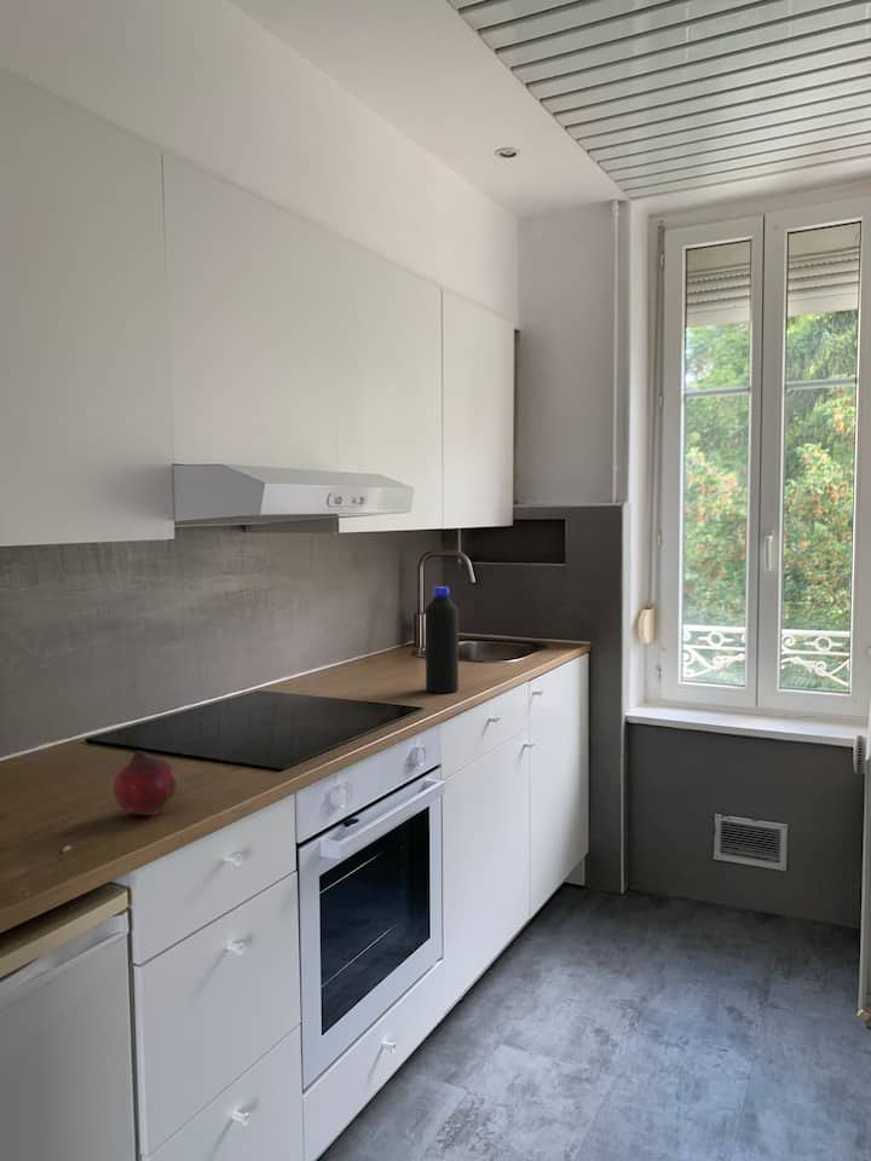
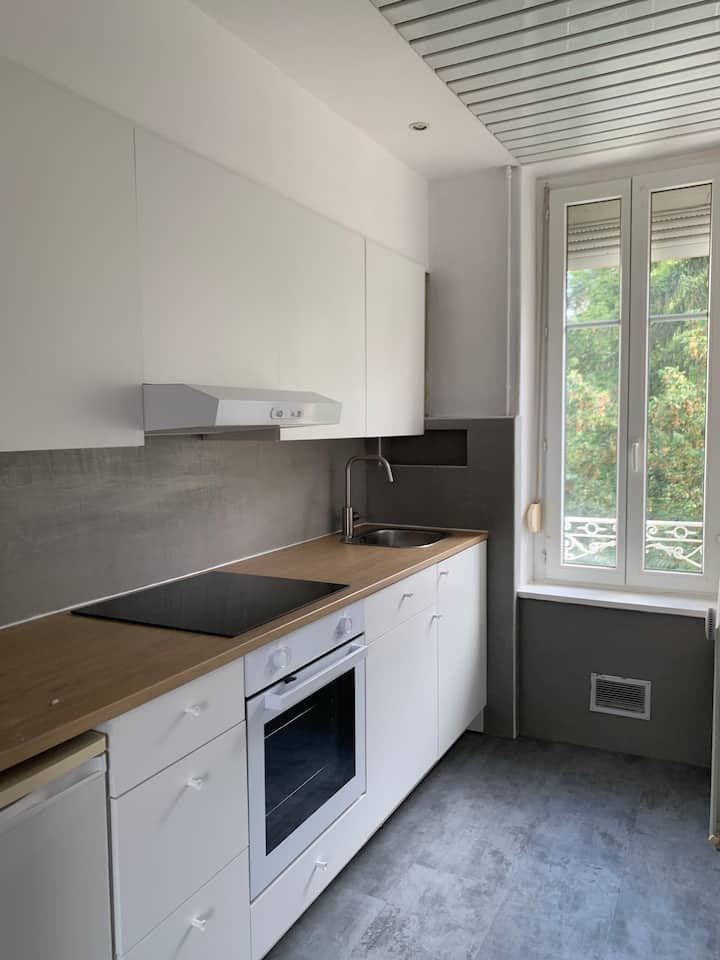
- bottle [425,585,460,694]
- fruit [113,750,178,816]
